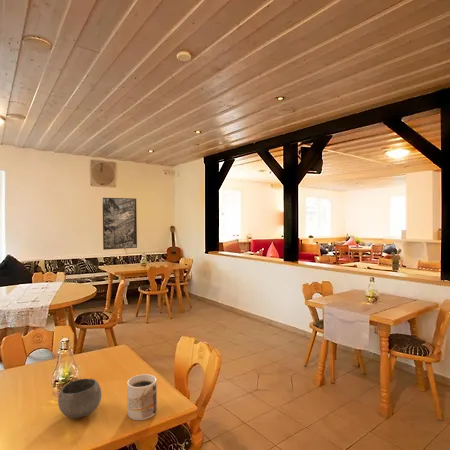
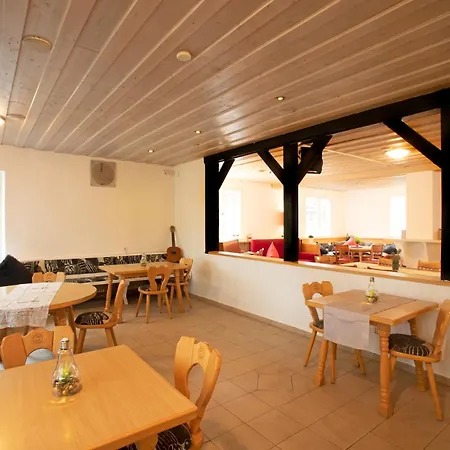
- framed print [101,197,138,251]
- bowl [57,378,102,419]
- mug [126,373,158,421]
